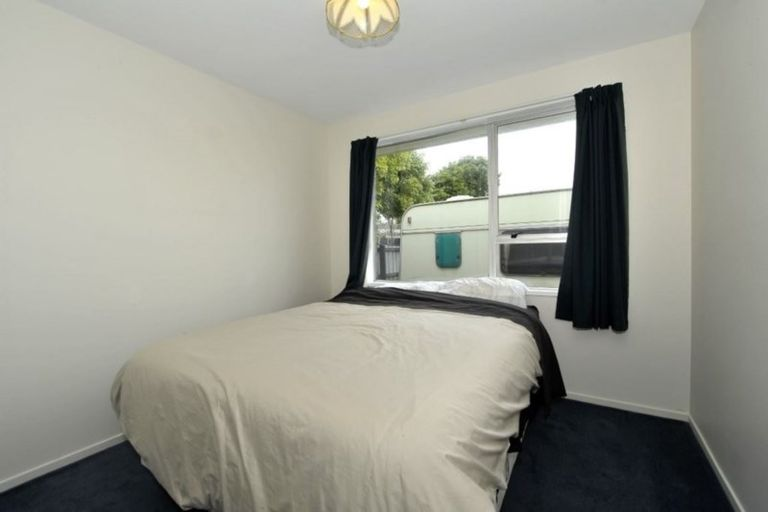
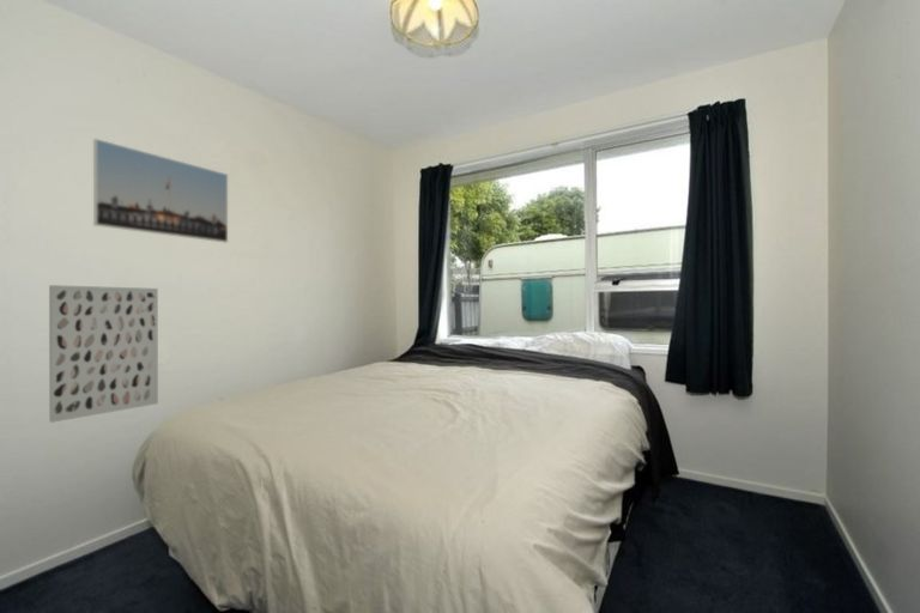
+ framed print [92,138,229,244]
+ wall art [48,284,159,424]
